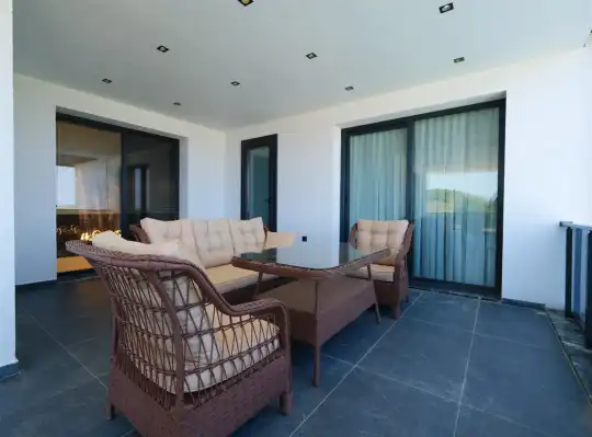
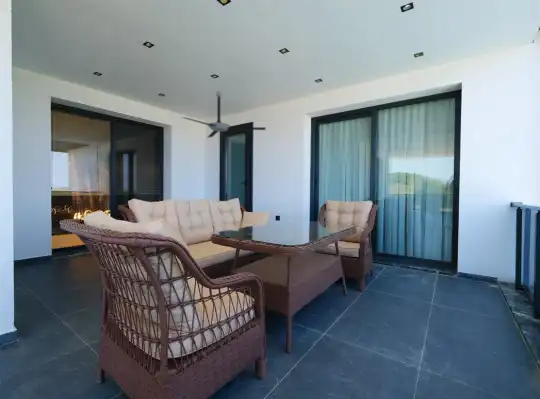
+ ceiling fan [180,90,267,139]
